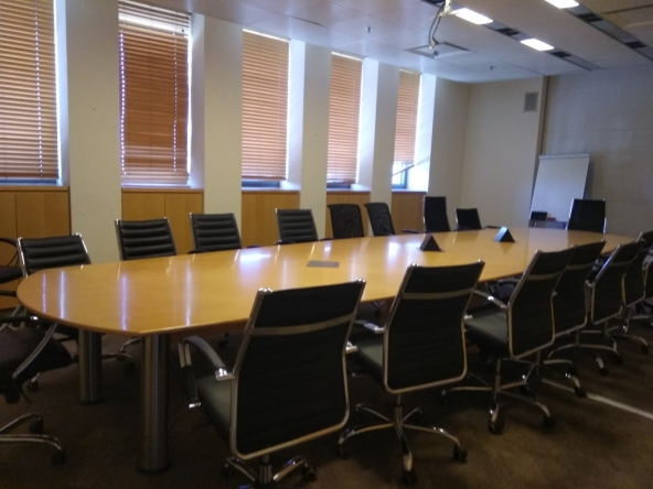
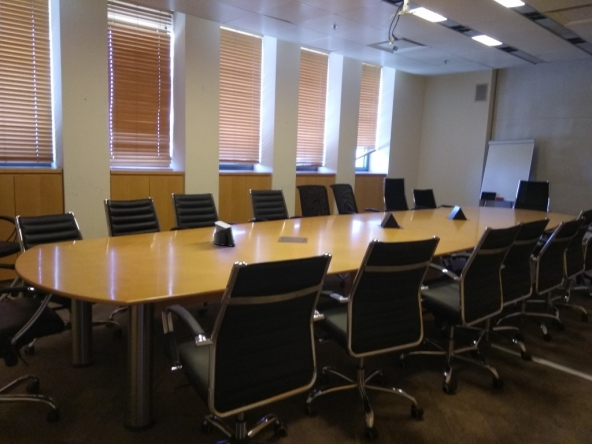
+ speaker [213,220,236,248]
